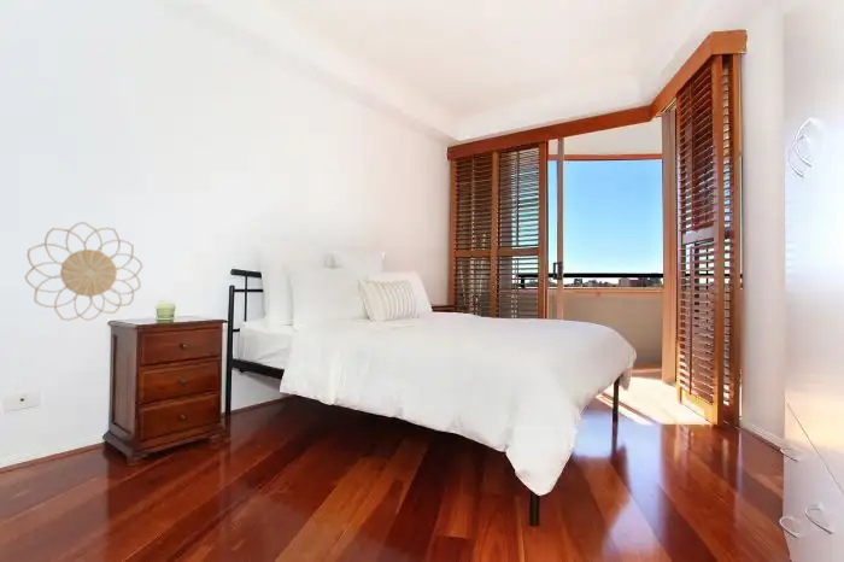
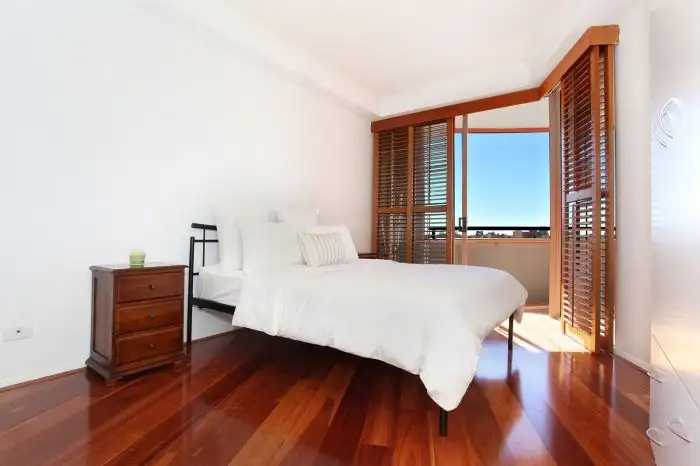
- decorative wall piece [24,221,145,322]
